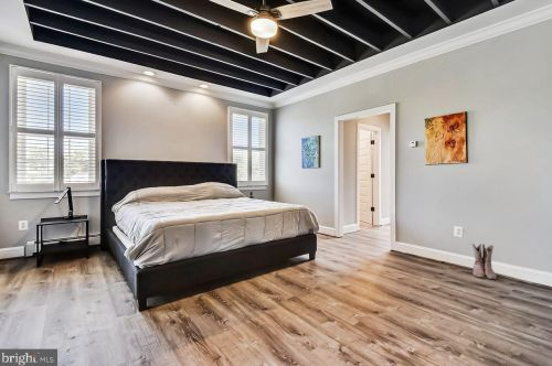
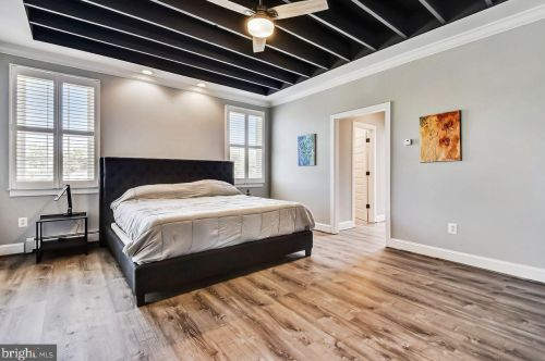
- boots [471,243,498,280]
